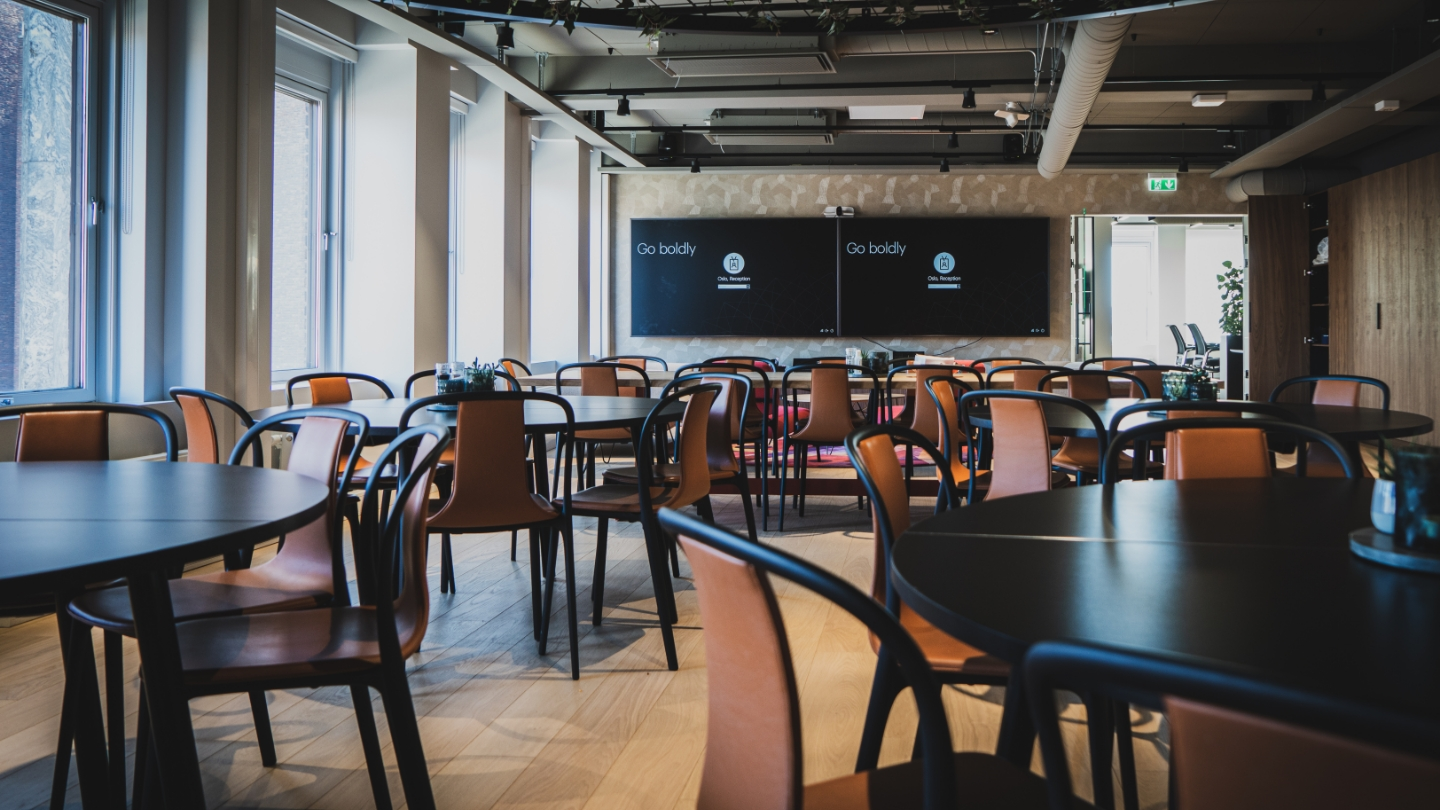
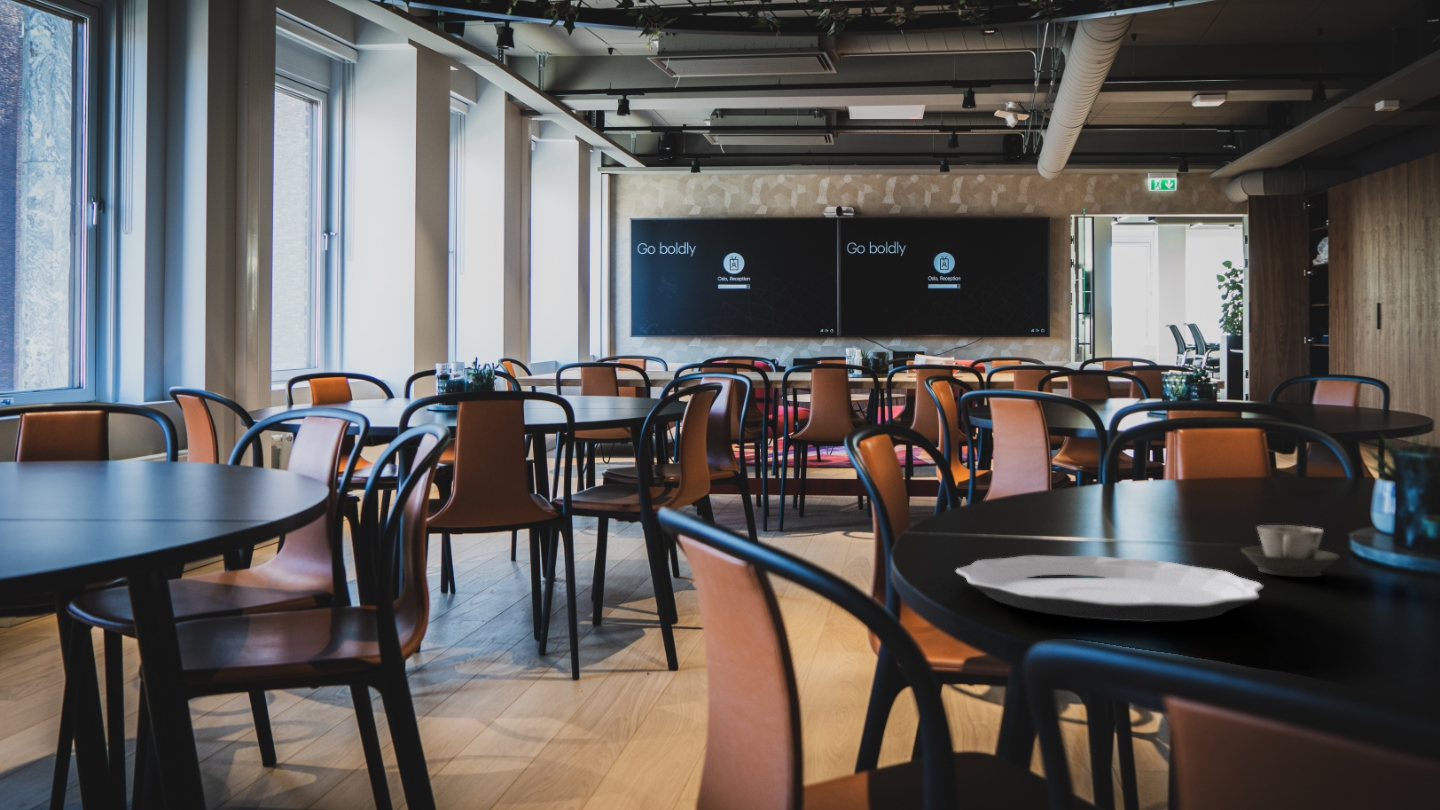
+ cup [1240,524,1341,578]
+ plate [955,554,1265,623]
